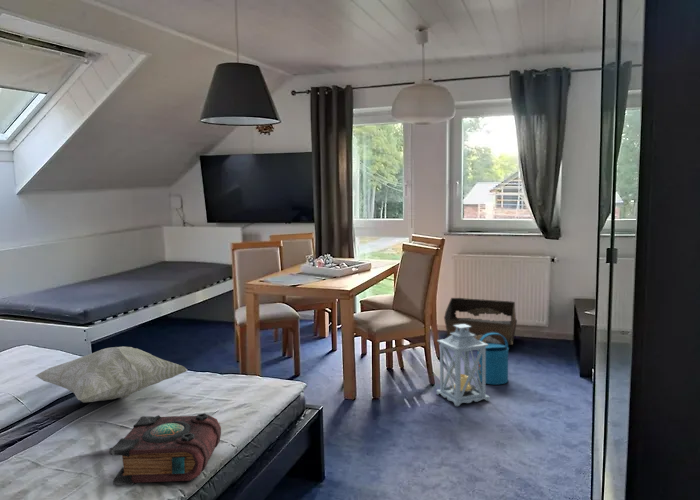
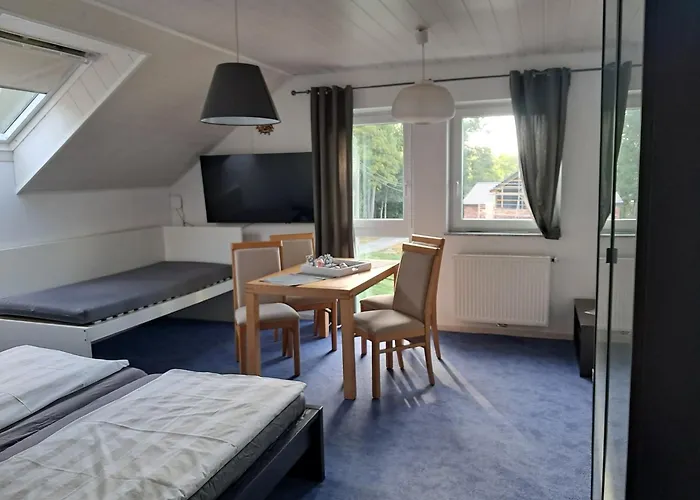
- watering can [475,333,510,385]
- decorative pillow [34,346,188,404]
- storage bin [443,297,518,346]
- book [109,412,222,486]
- lantern [435,324,491,407]
